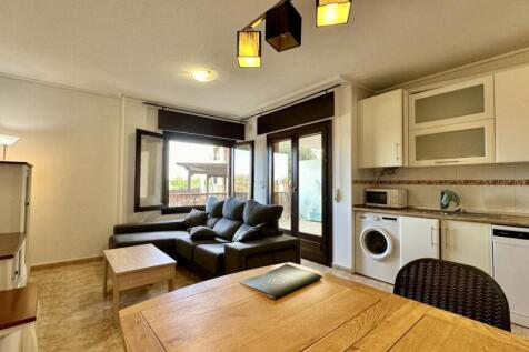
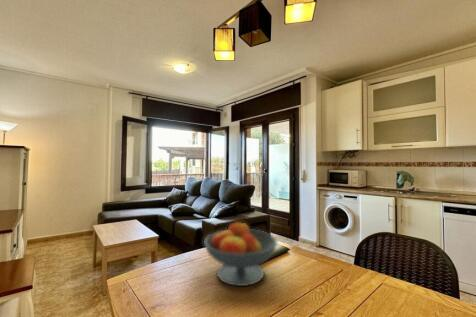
+ fruit bowl [203,221,278,287]
